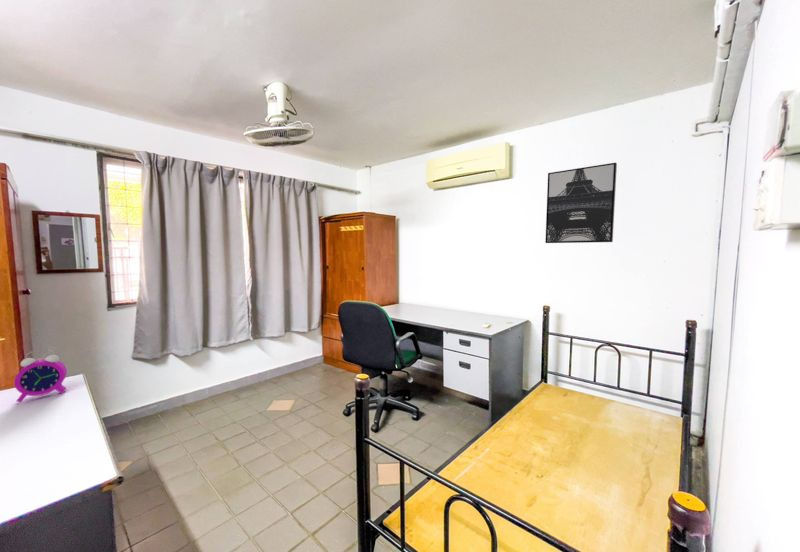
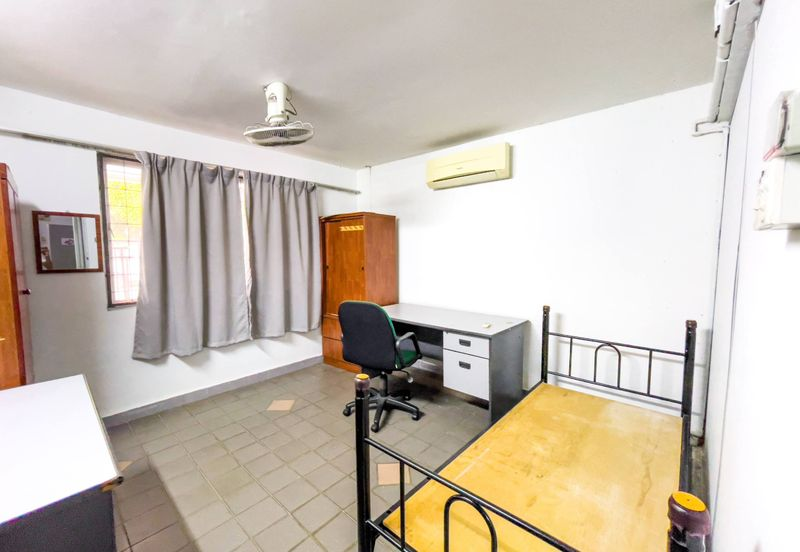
- wall art [544,162,618,244]
- alarm clock [13,349,68,403]
